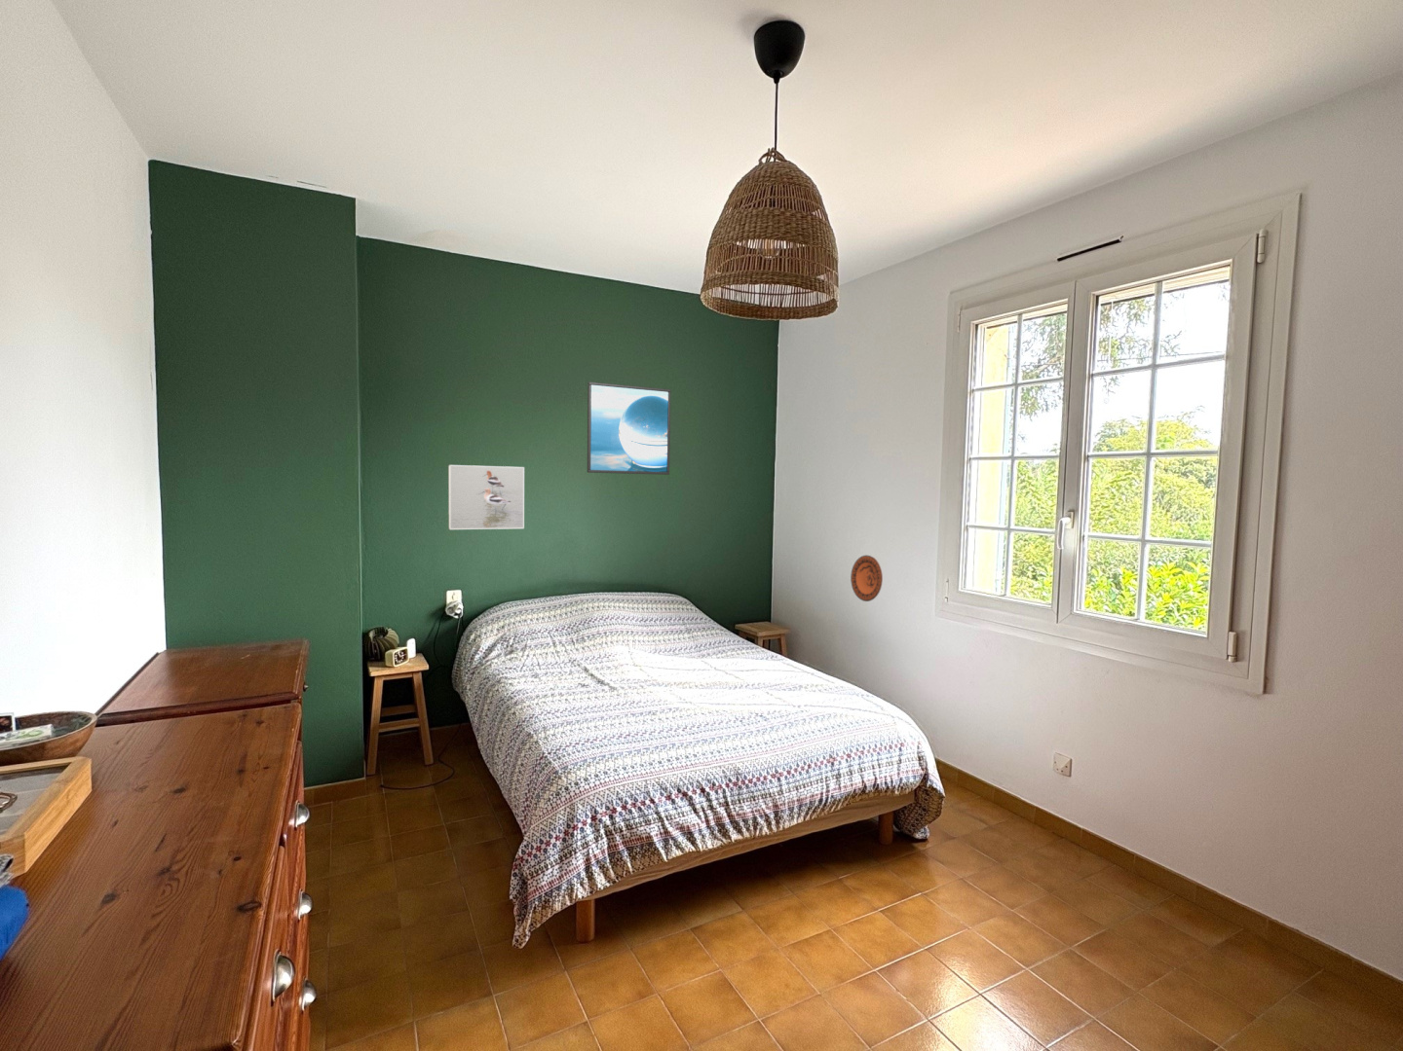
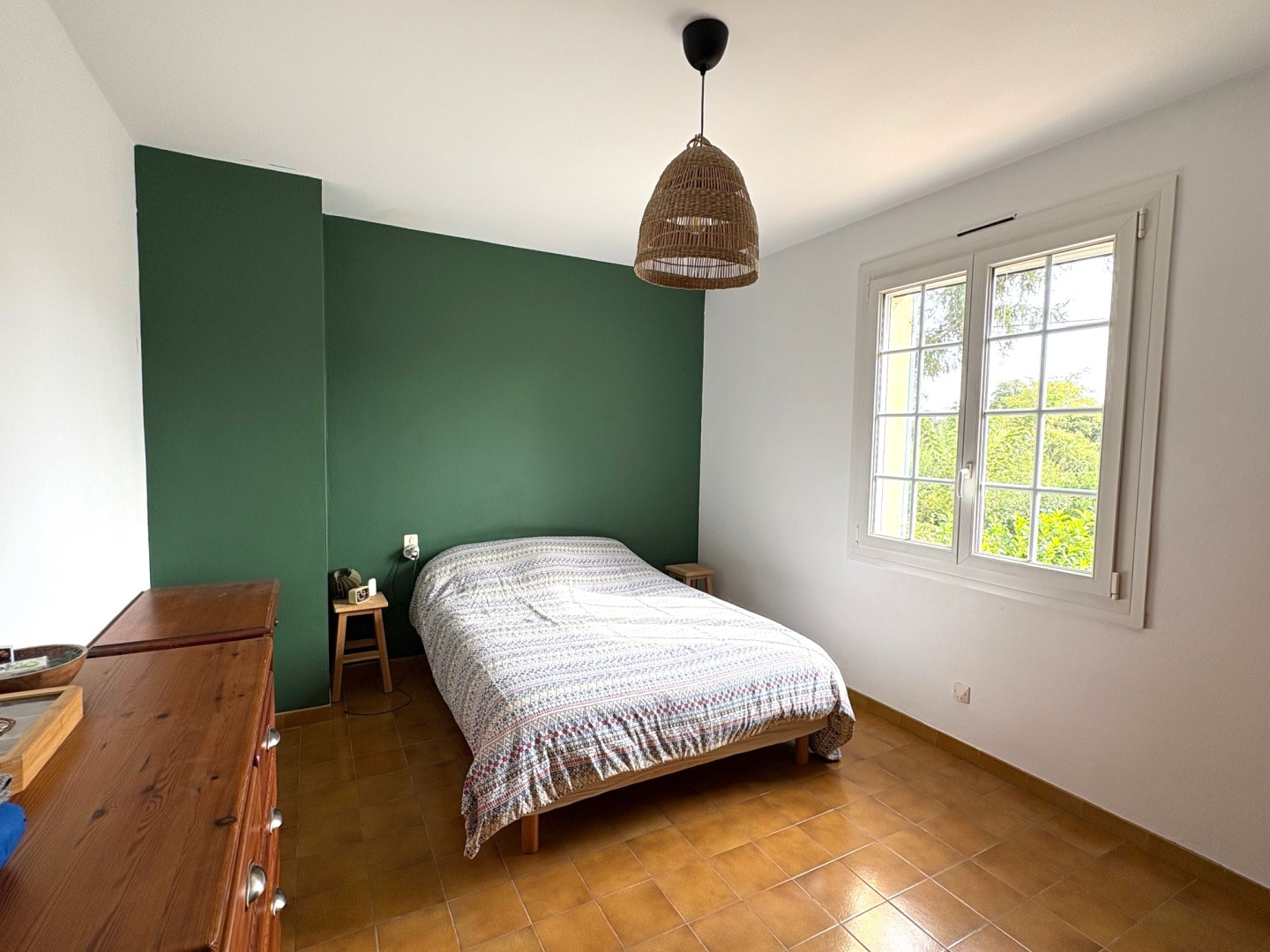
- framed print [587,381,672,476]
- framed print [447,464,525,530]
- decorative plate [850,554,884,603]
